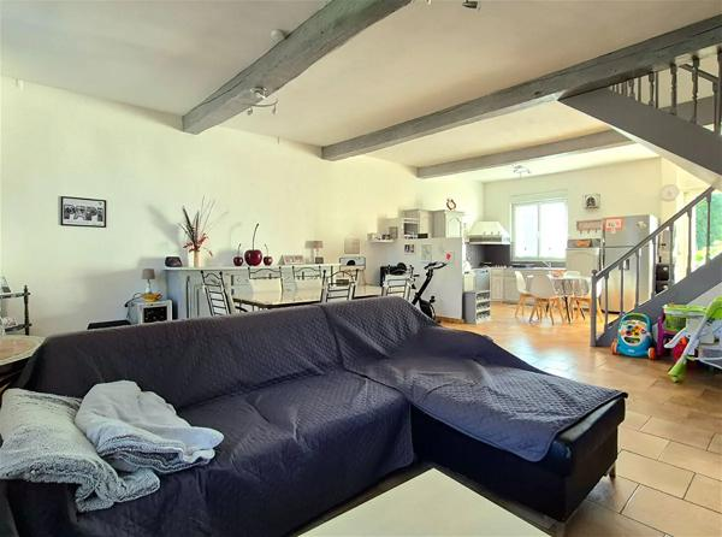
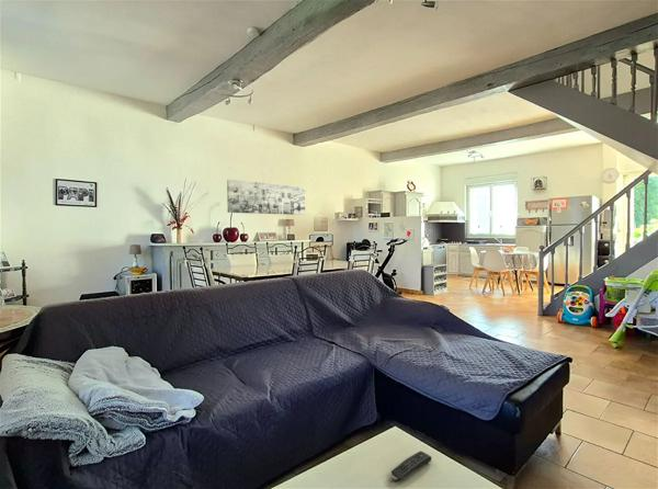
+ remote control [390,450,433,481]
+ wall art [226,179,306,216]
